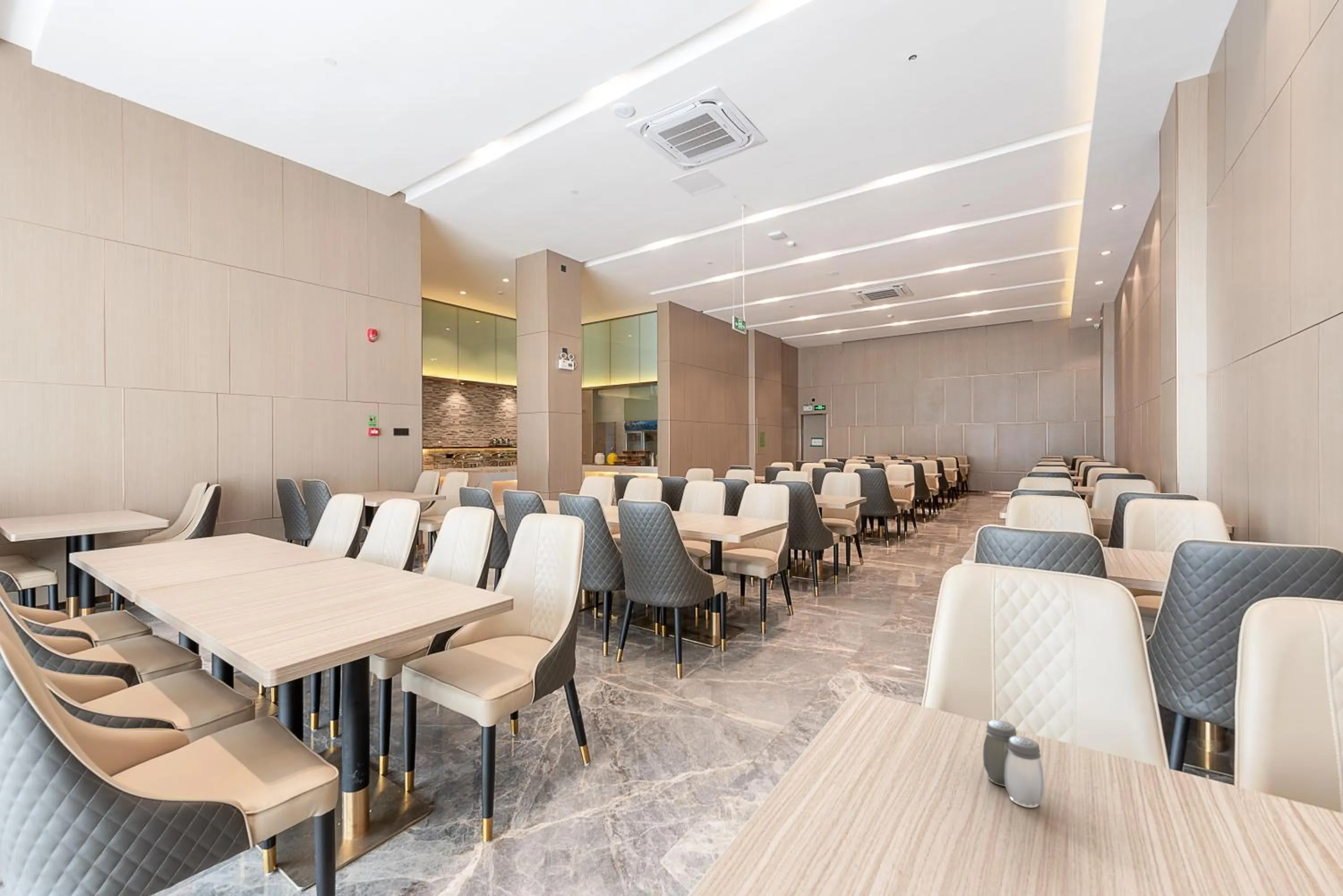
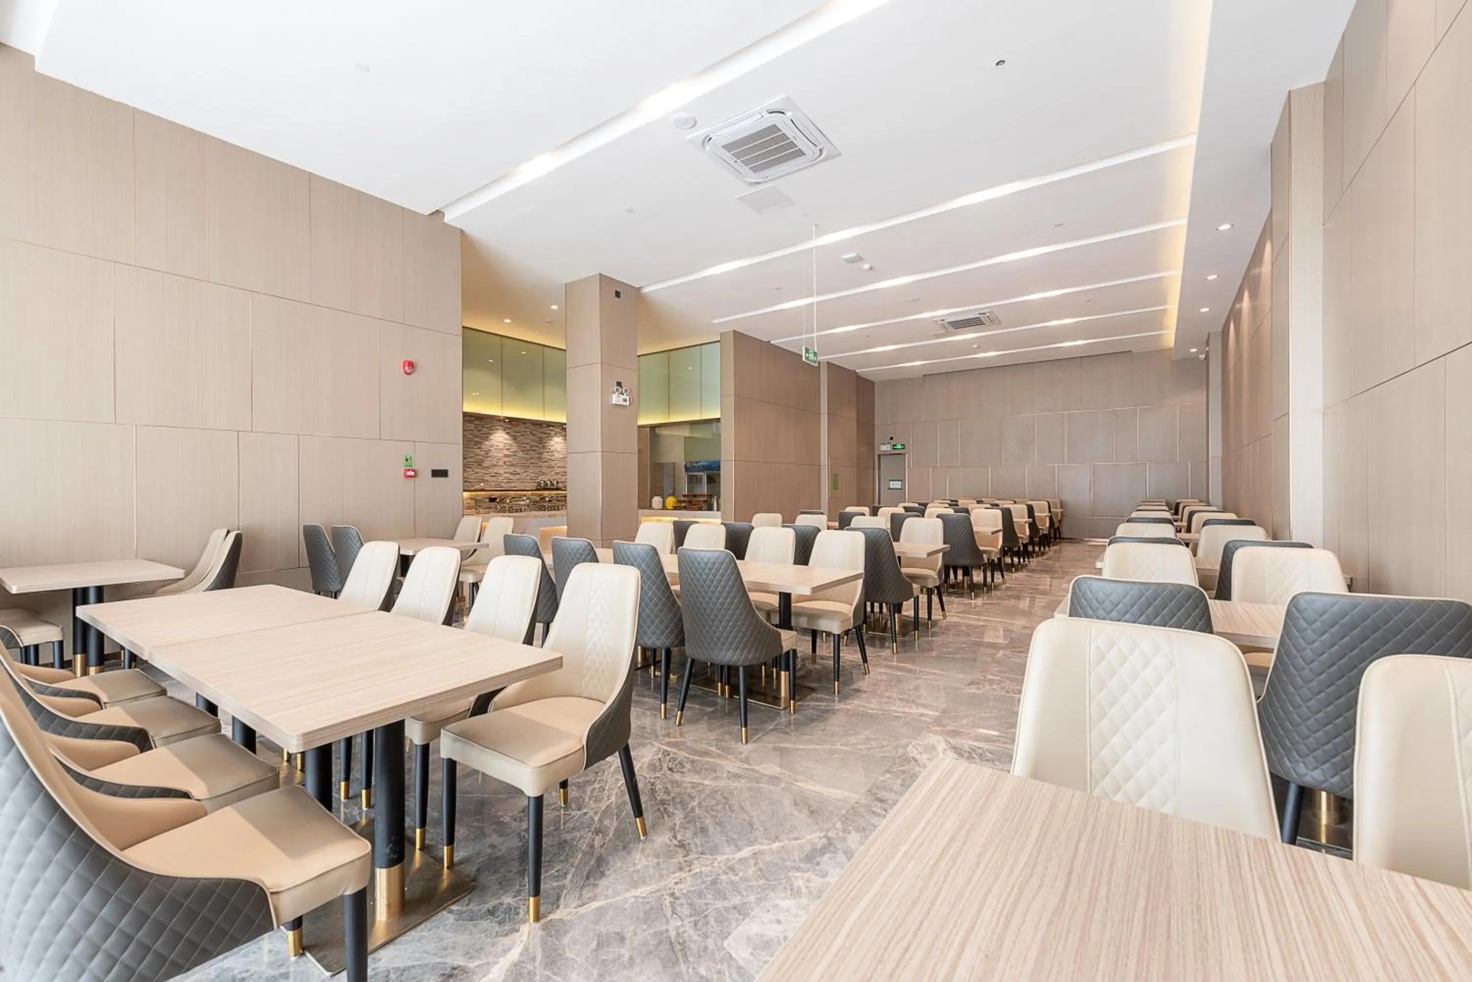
- salt and pepper shaker [983,719,1044,808]
